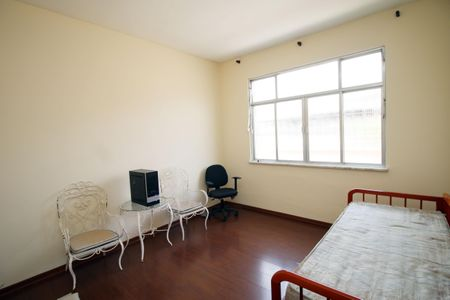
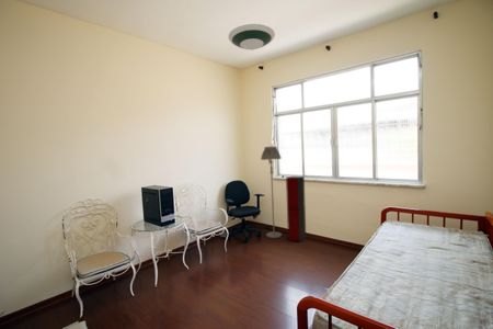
+ locker [285,175,307,243]
+ floor lamp [260,146,283,239]
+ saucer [228,23,276,52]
